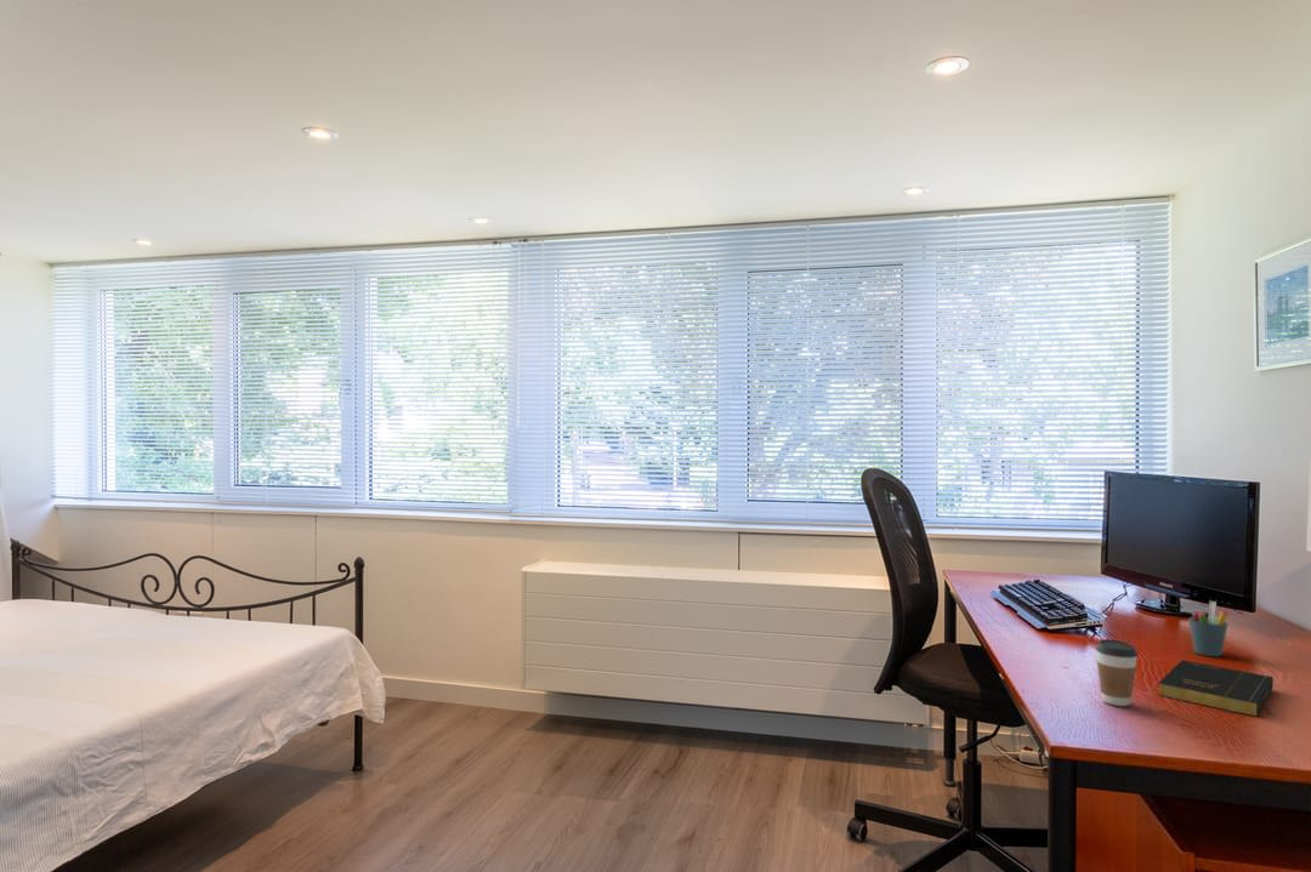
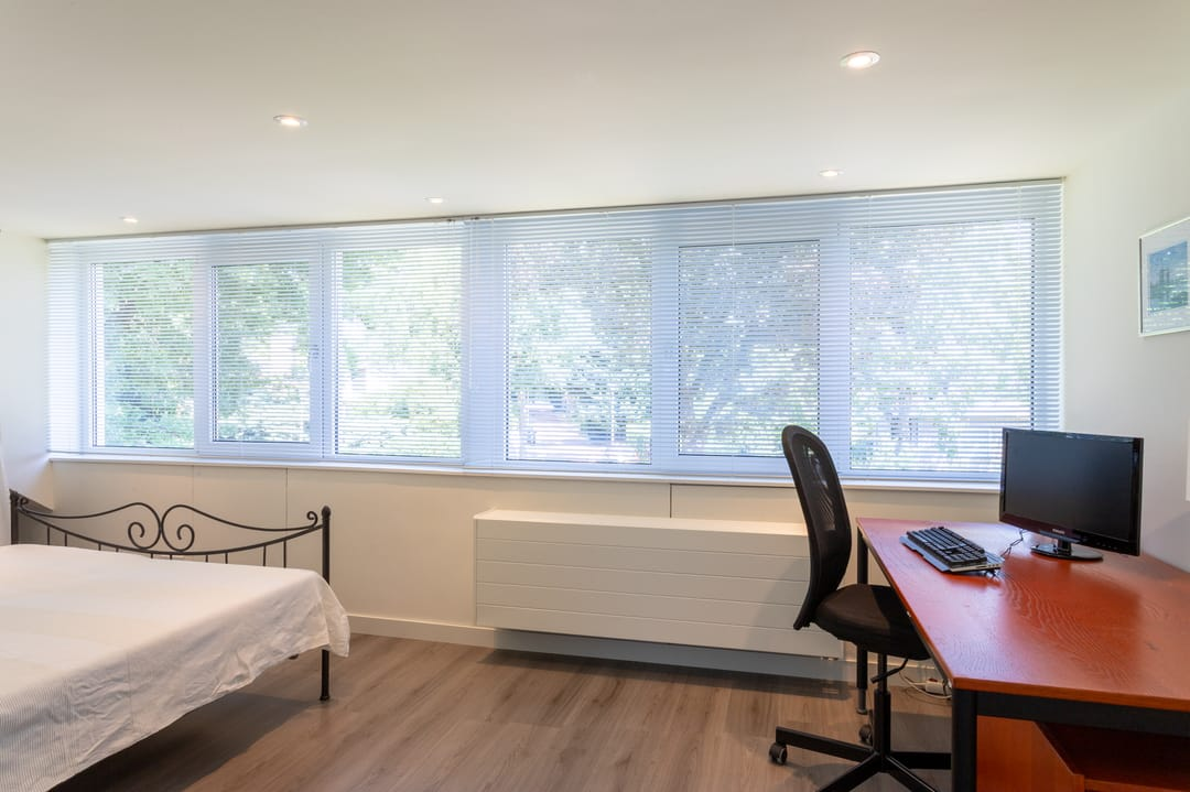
- book [1158,659,1275,718]
- pen holder [1187,600,1230,657]
- coffee cup [1095,638,1139,707]
